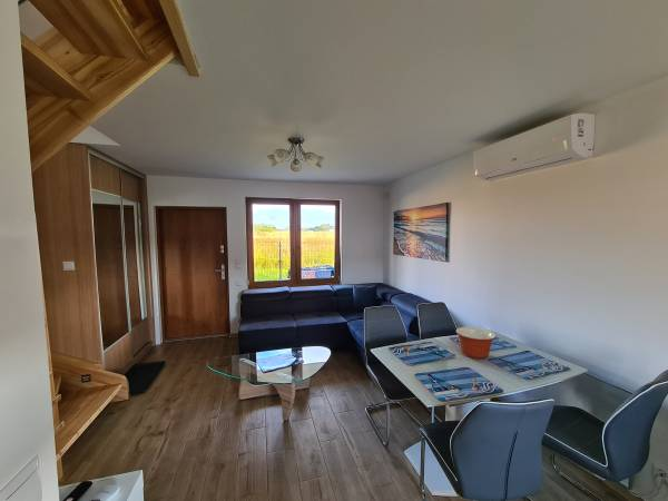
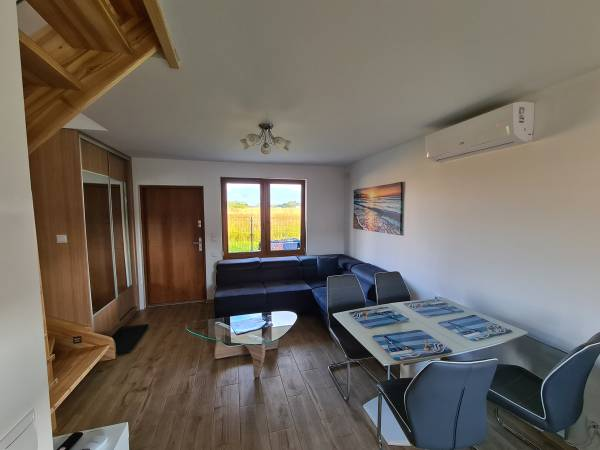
- mixing bowl [455,326,497,360]
